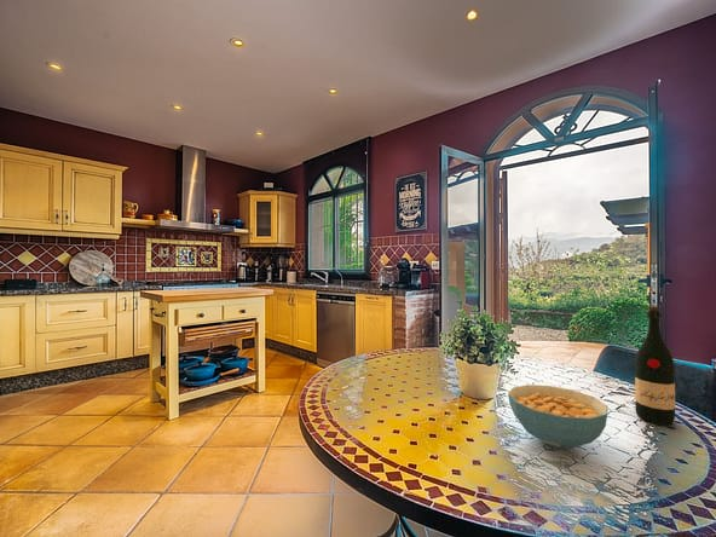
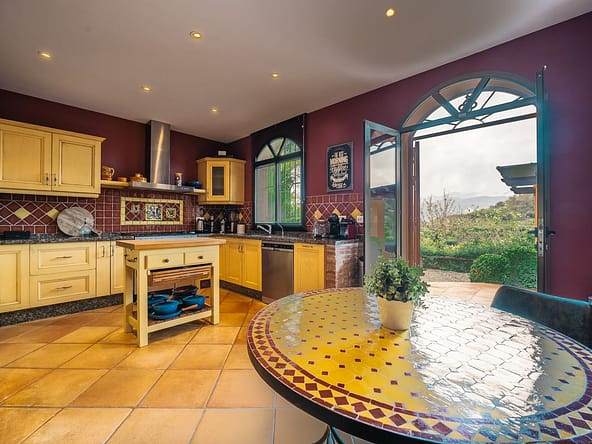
- wine bottle [634,305,676,427]
- cereal bowl [507,383,610,450]
